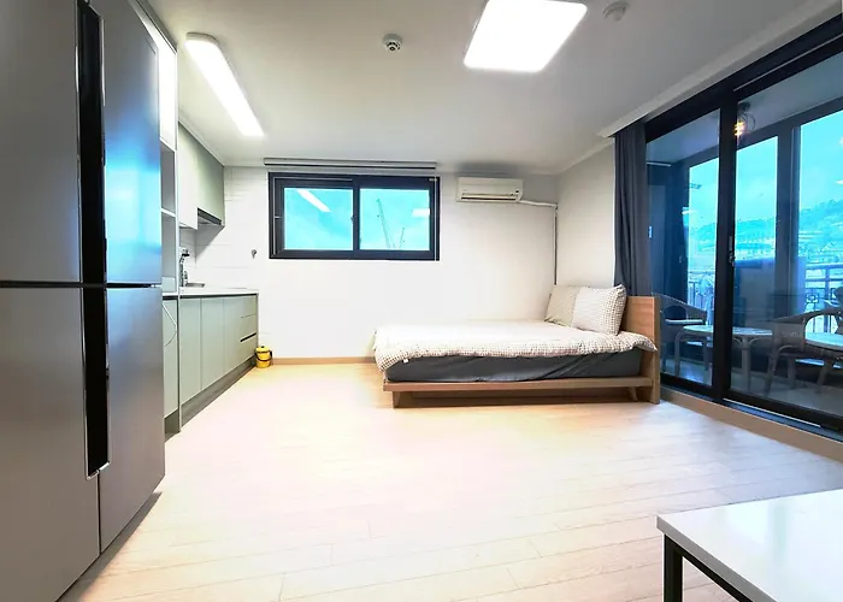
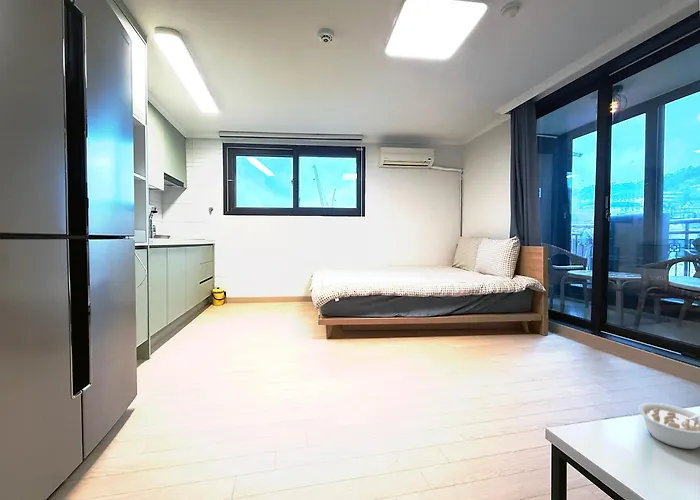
+ legume [637,402,700,450]
